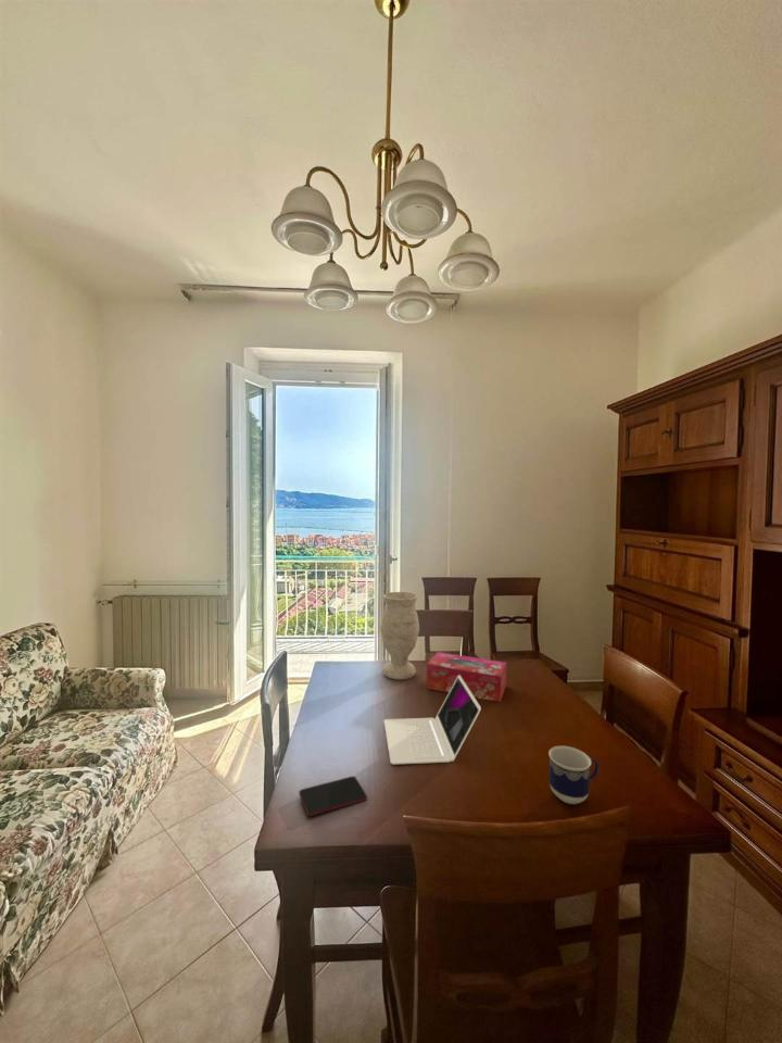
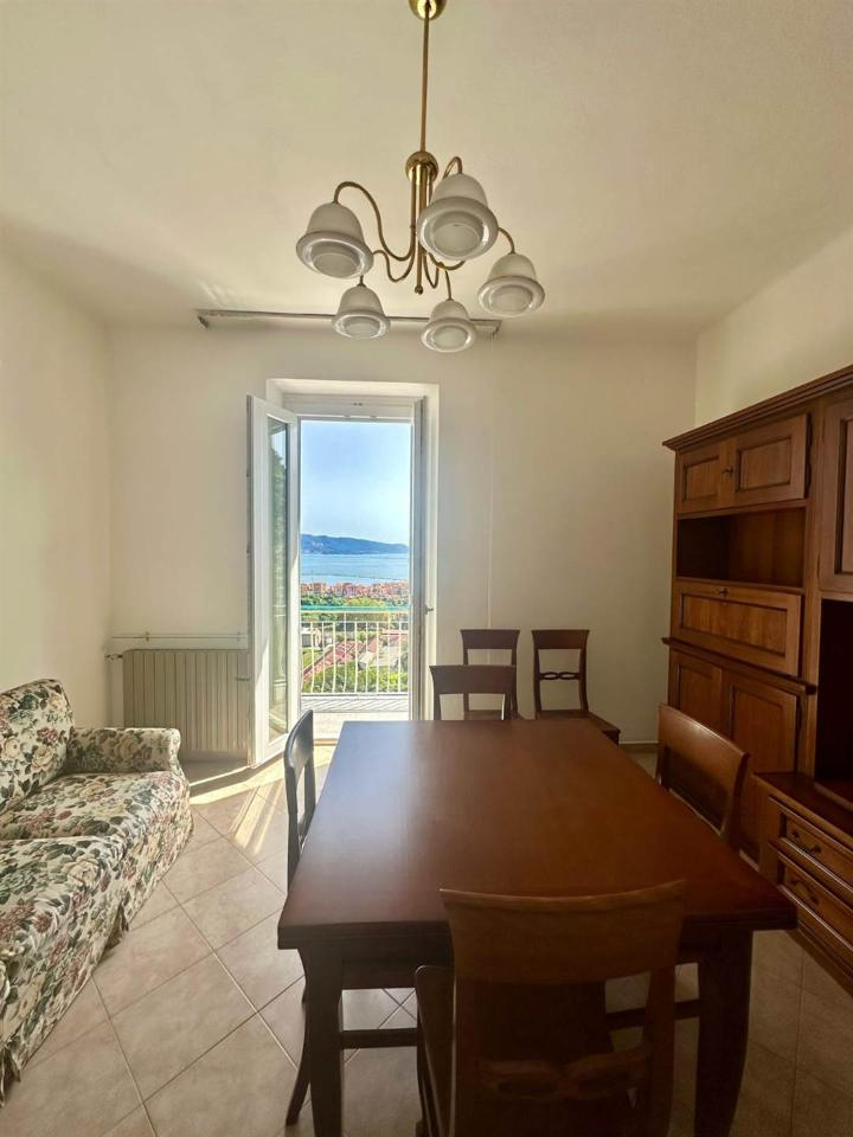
- laptop [383,675,482,766]
- tissue box [426,651,507,703]
- smartphone [298,776,368,817]
- vase [379,591,420,681]
- cup [547,745,600,805]
